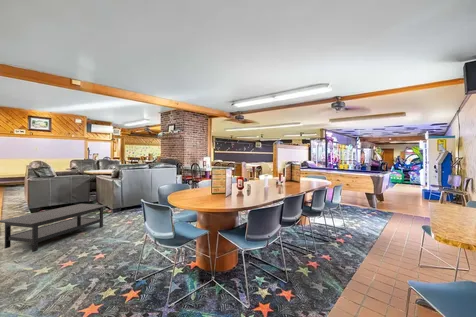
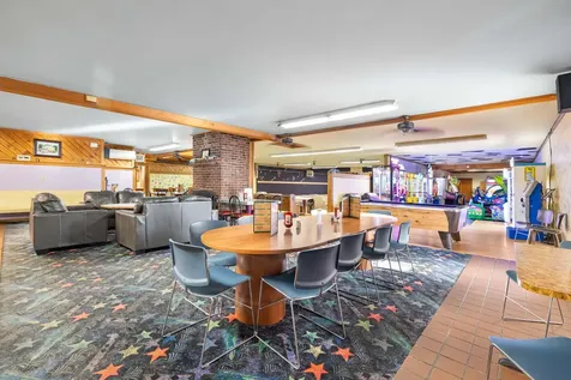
- coffee table [0,203,109,253]
